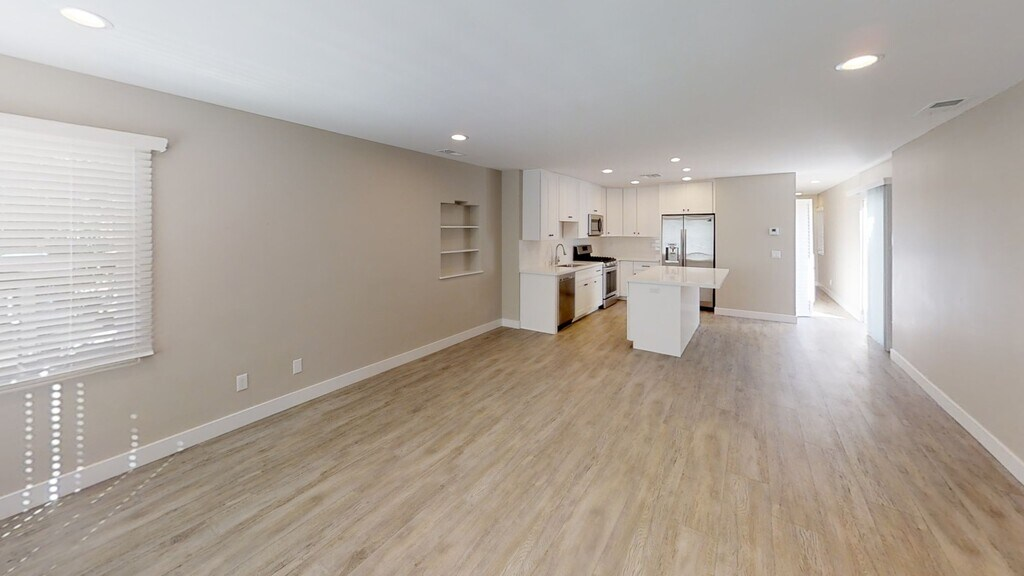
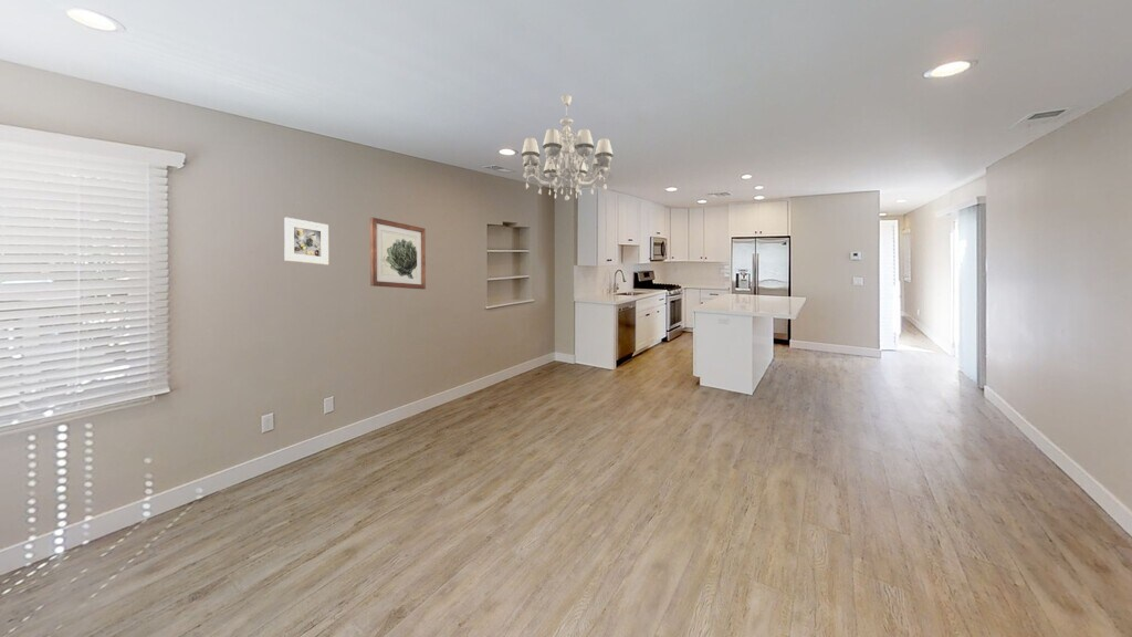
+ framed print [283,217,329,267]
+ wall art [369,217,427,290]
+ chandelier [521,94,615,201]
